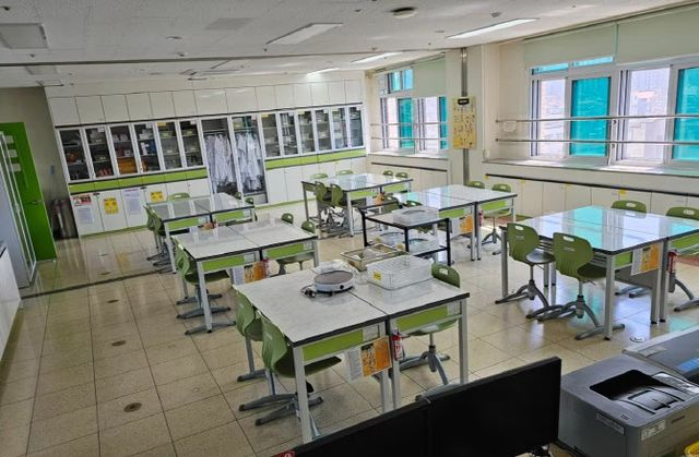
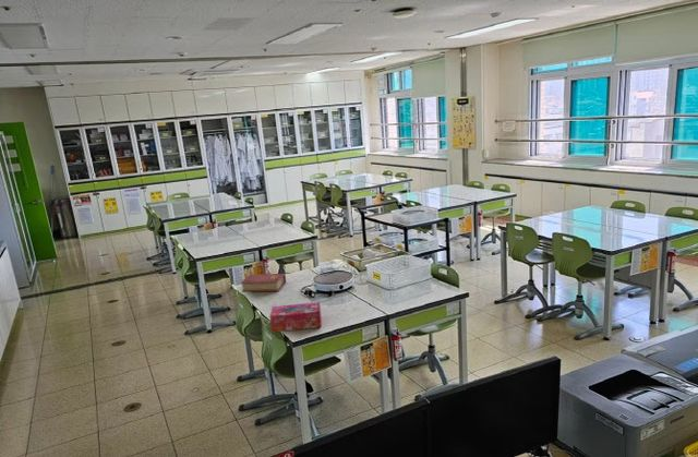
+ tissue box [268,301,323,333]
+ book [240,273,287,293]
